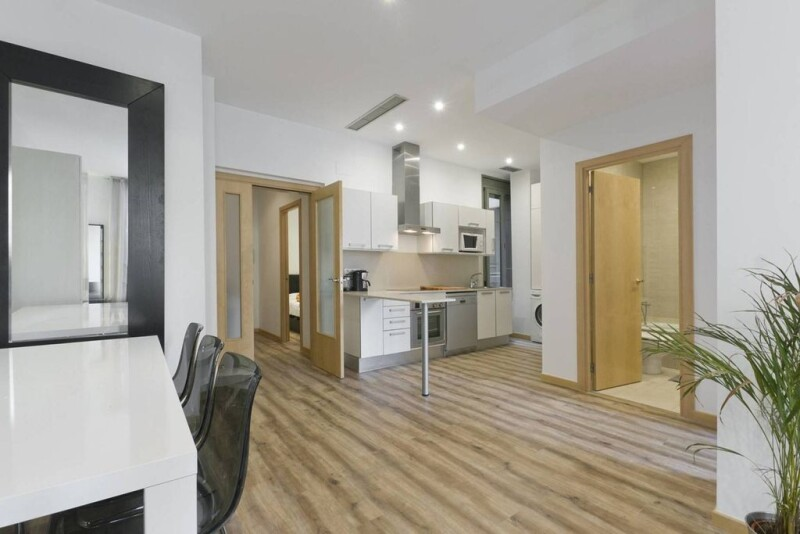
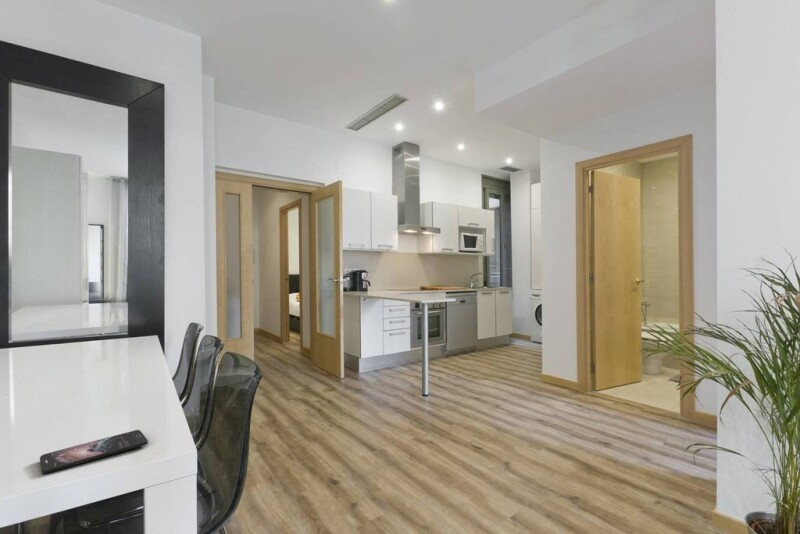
+ smartphone [39,429,149,475]
